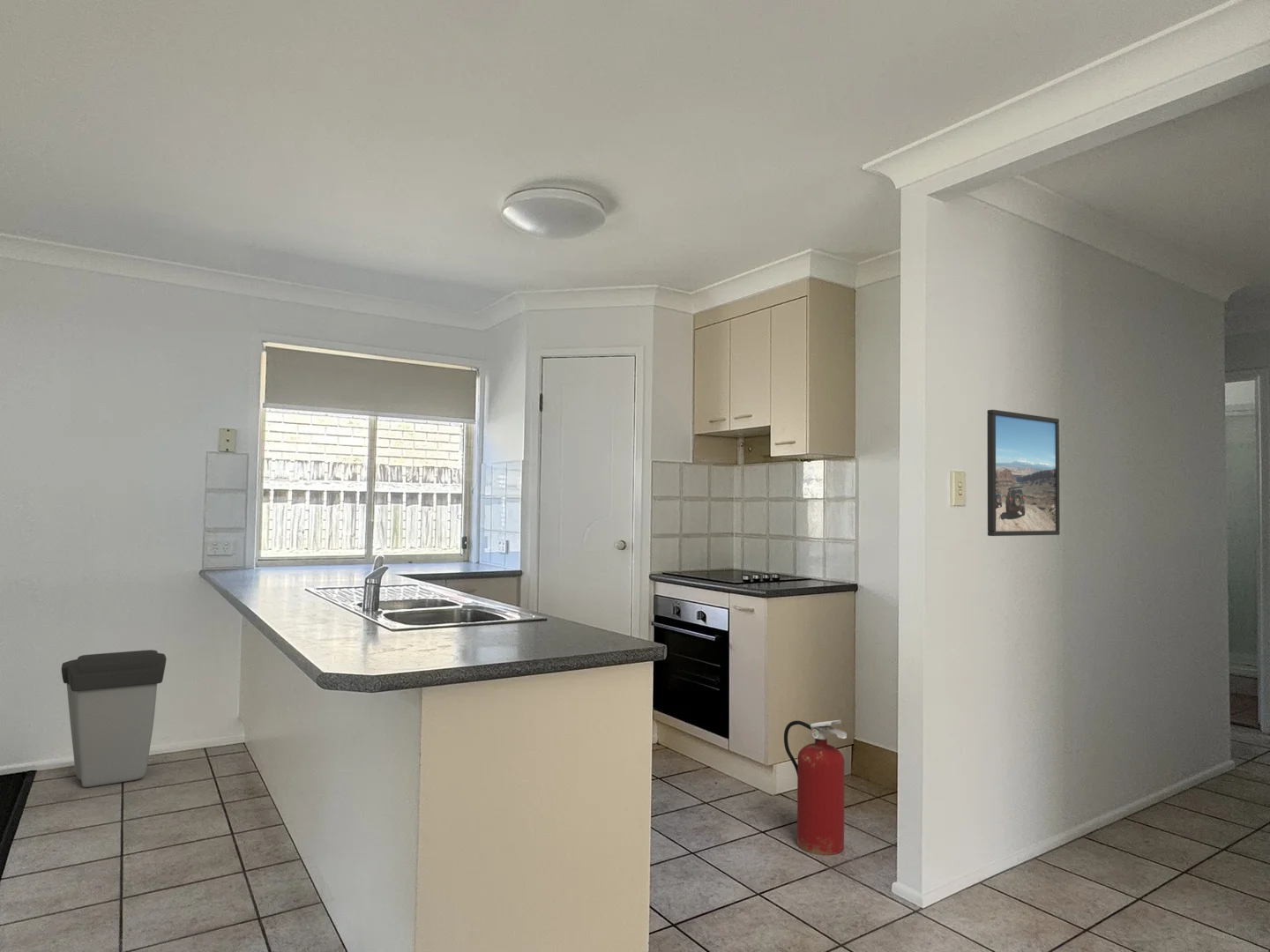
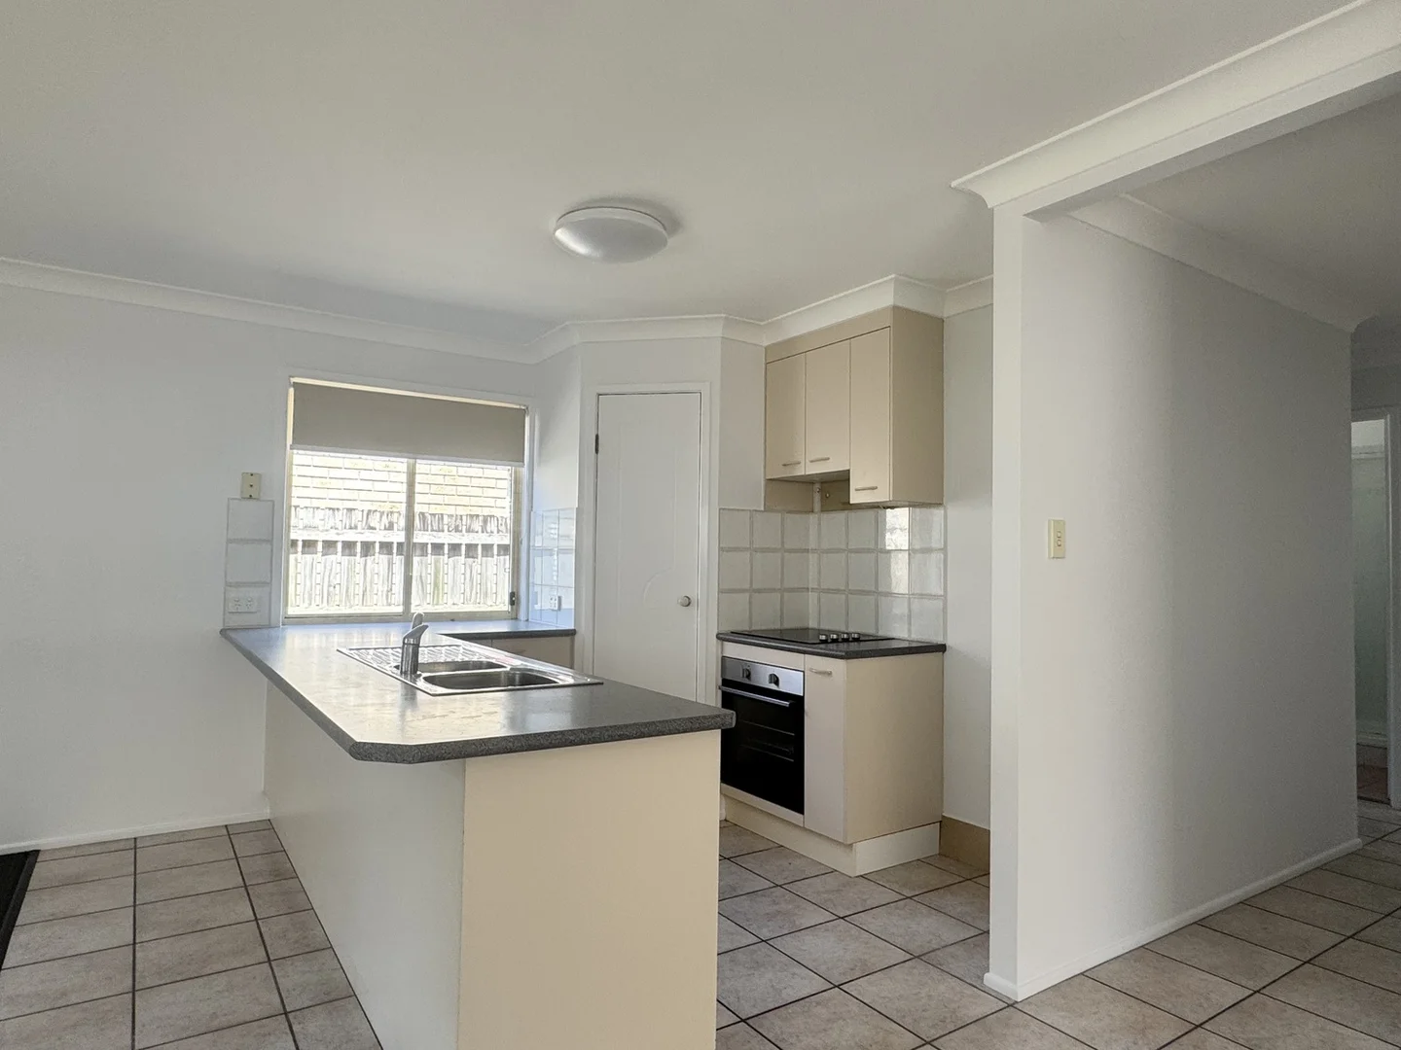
- trash can [61,649,168,788]
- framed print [986,409,1061,537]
- fire extinguisher [783,719,848,856]
